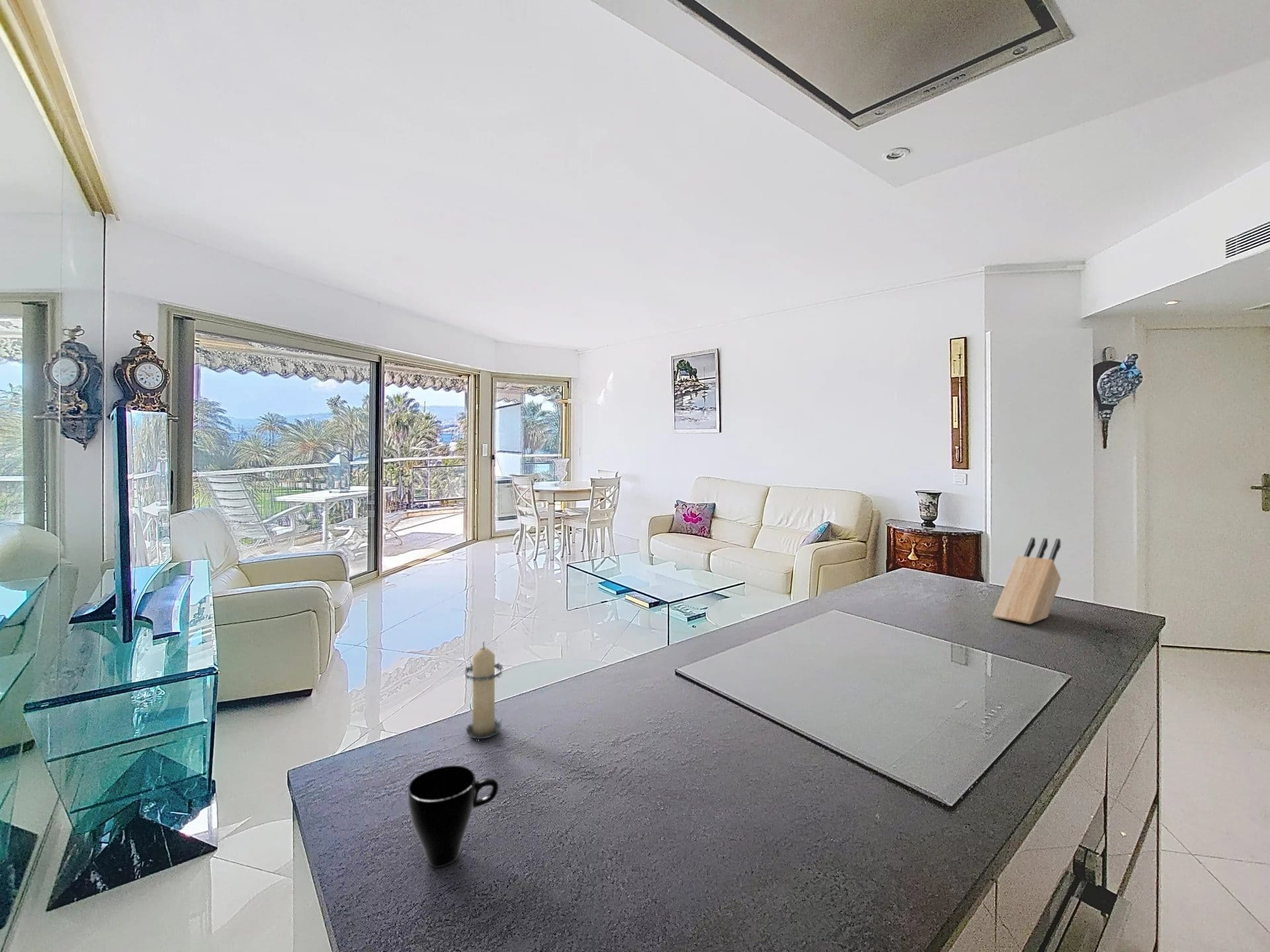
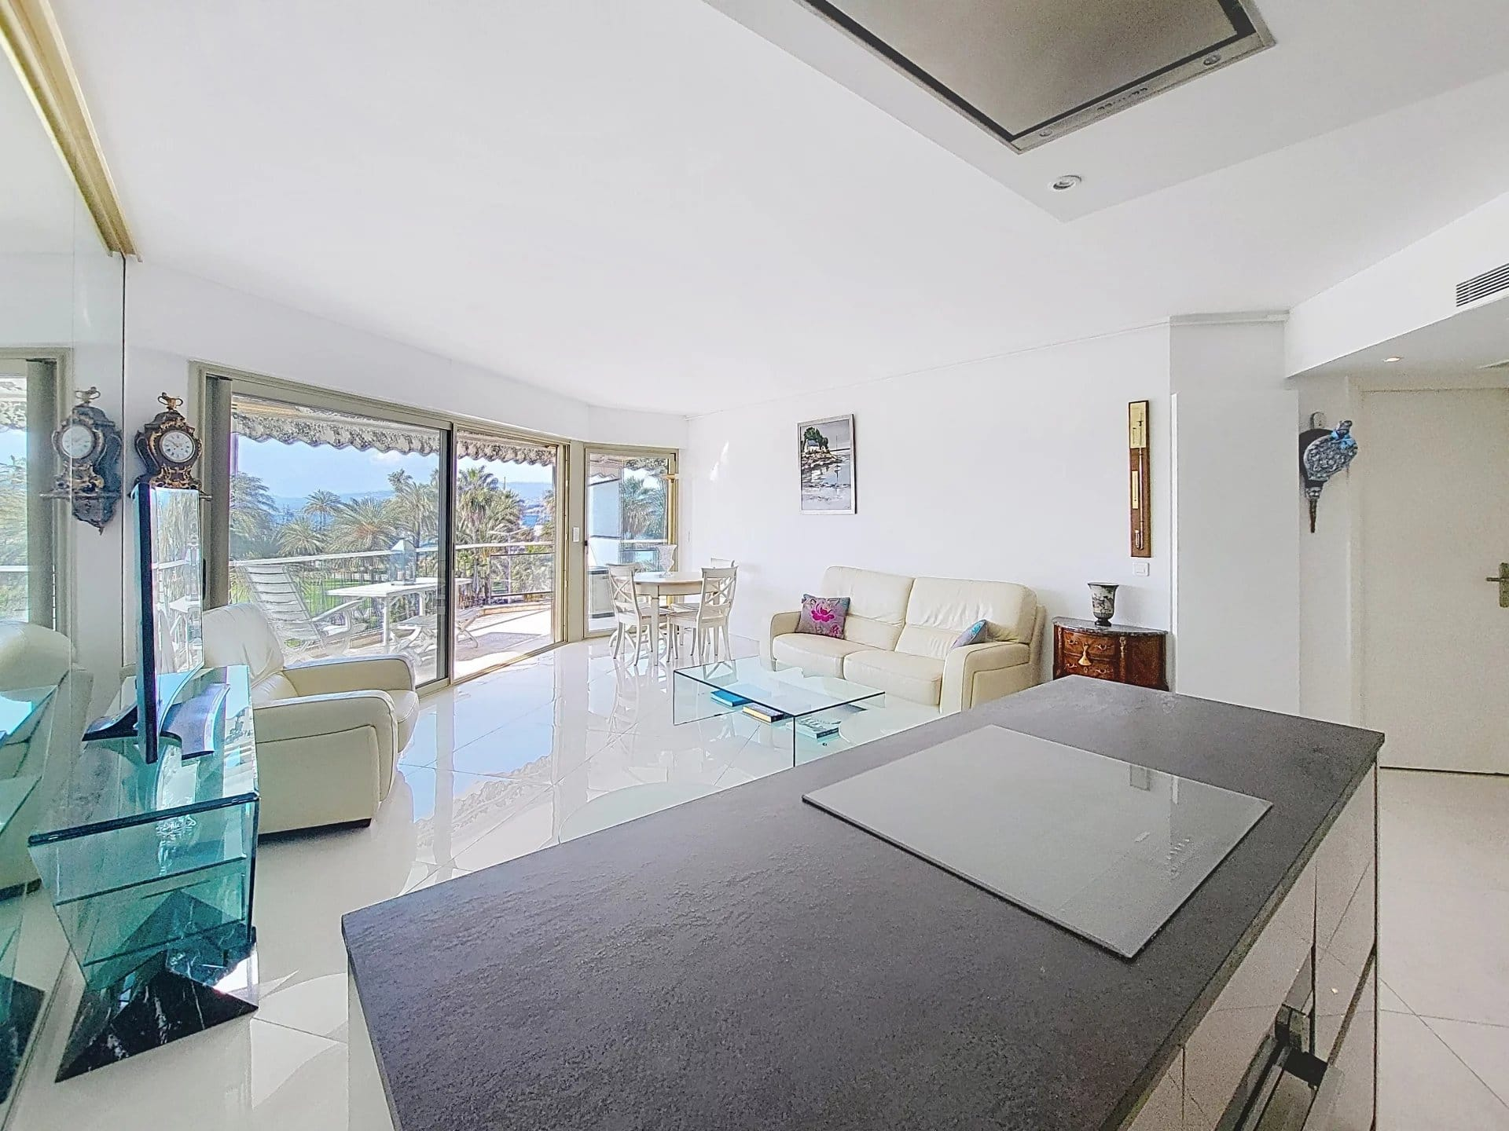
- cup [407,765,499,868]
- candle [462,641,504,739]
- knife block [992,537,1062,625]
